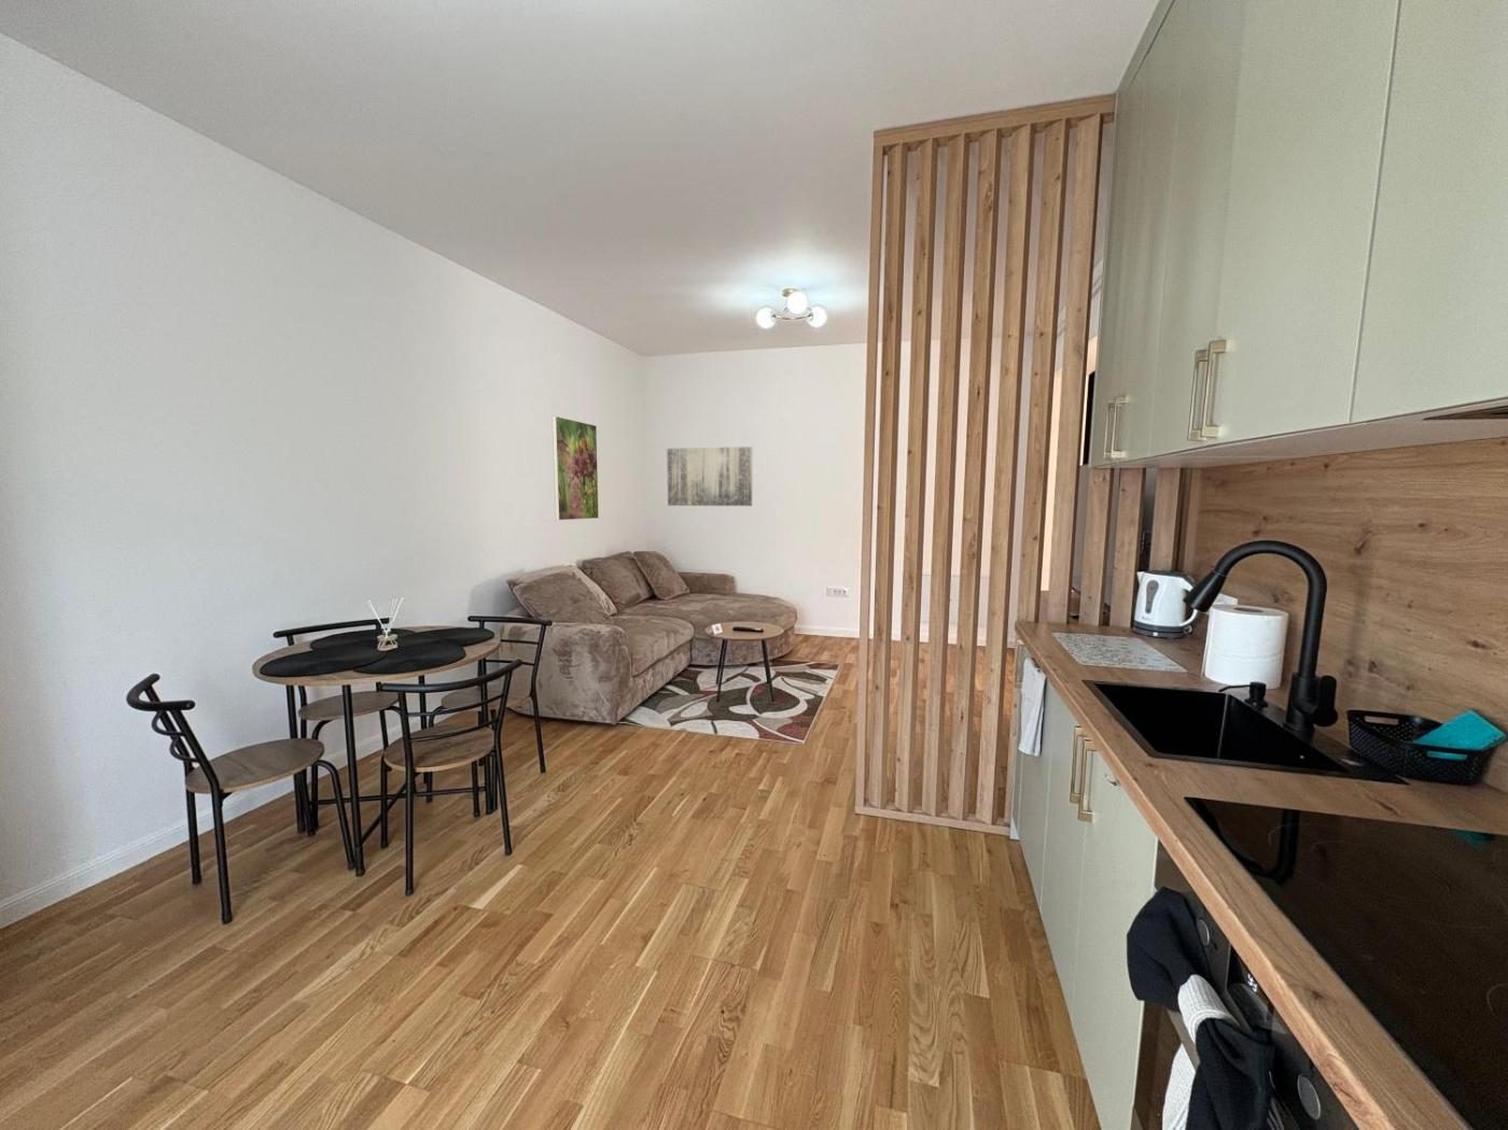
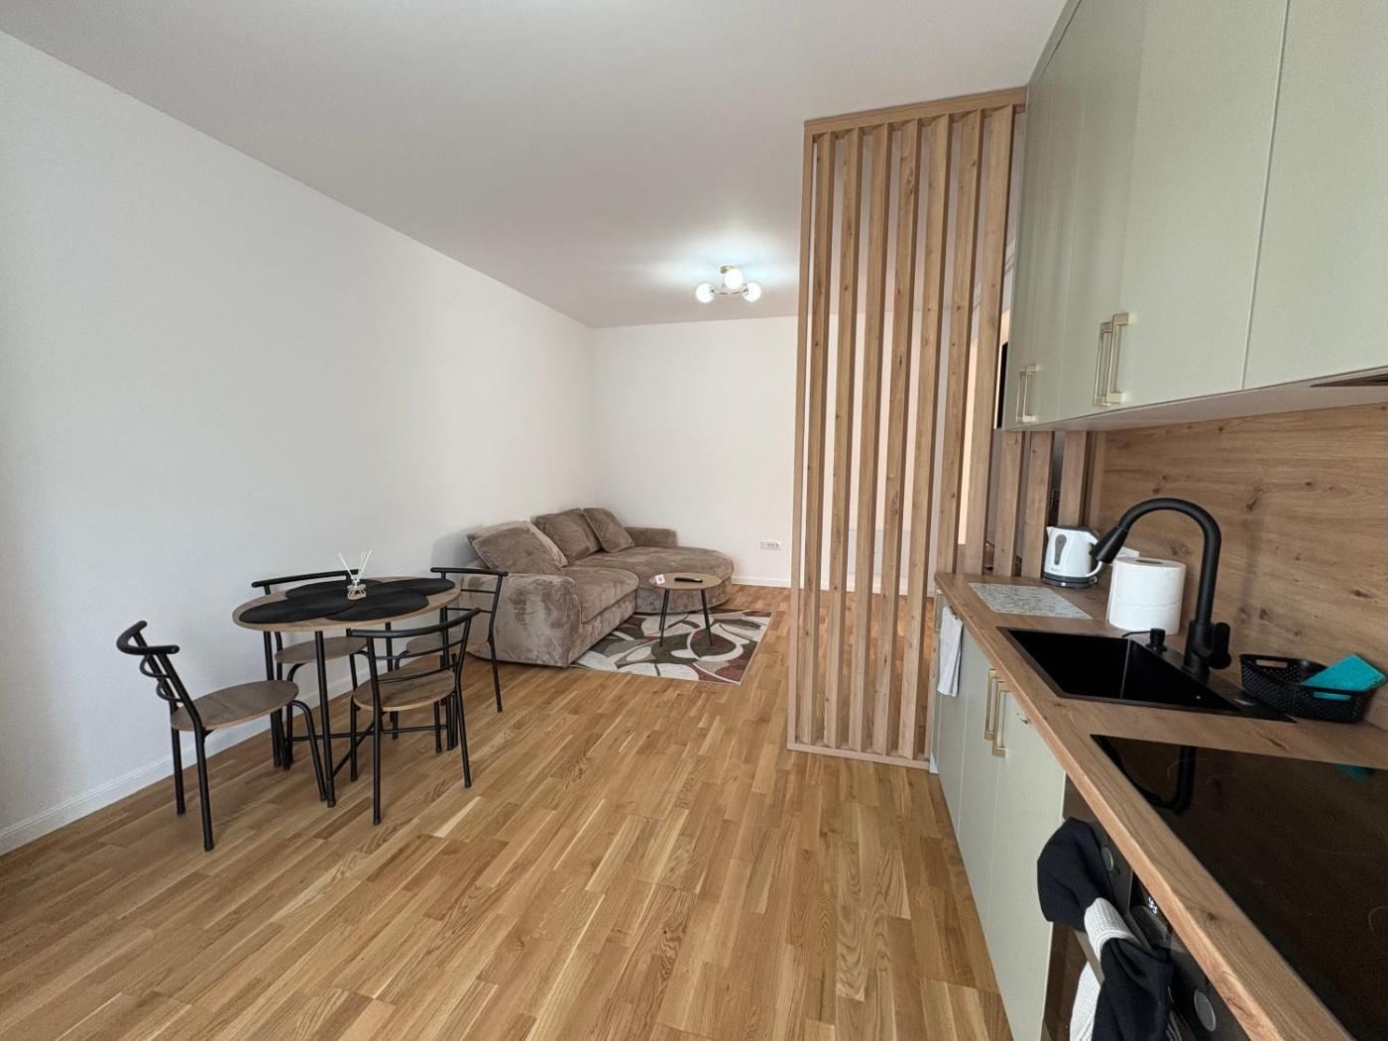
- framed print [551,415,600,521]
- wall art [666,445,753,507]
